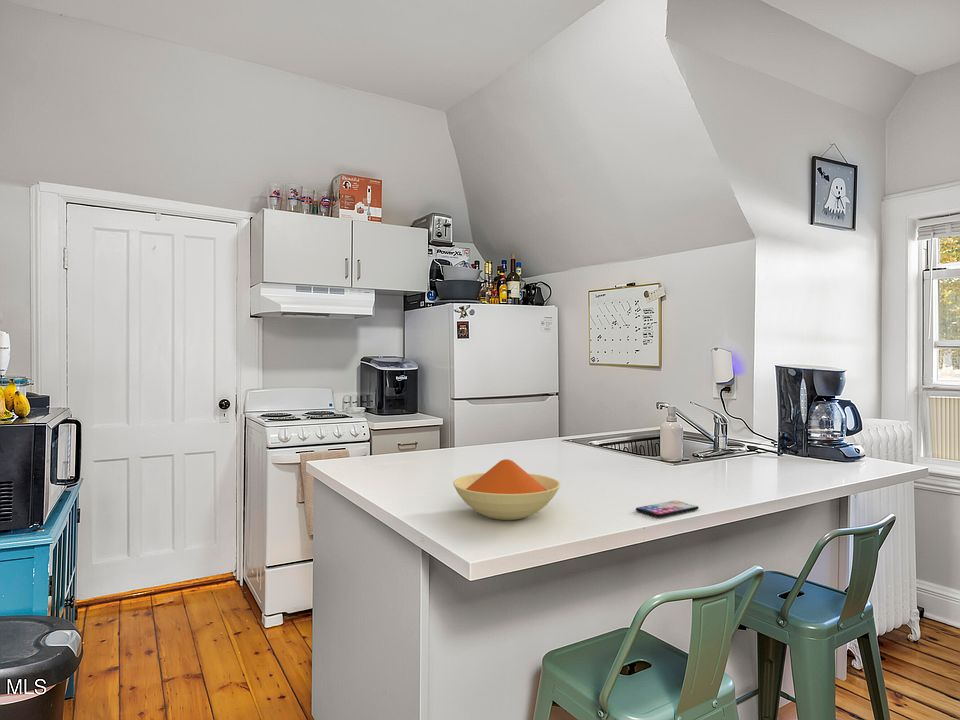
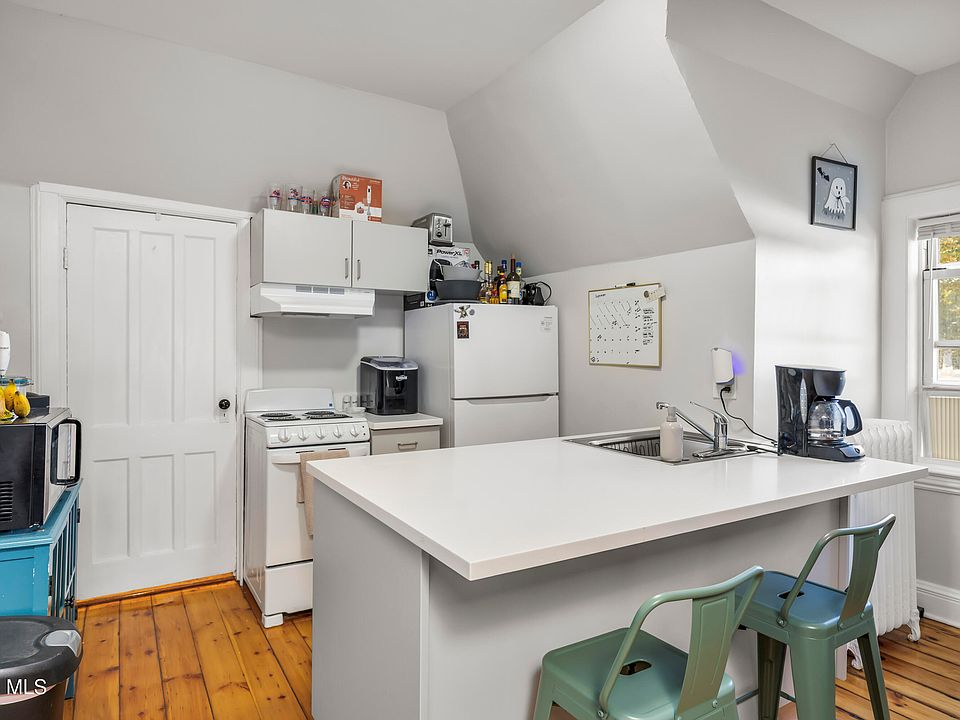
- smartphone [635,500,700,518]
- bowl [452,458,561,521]
